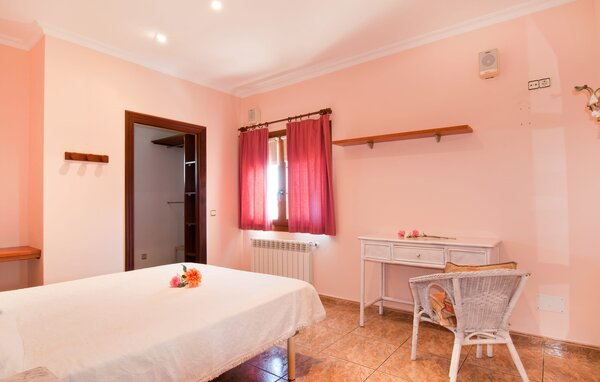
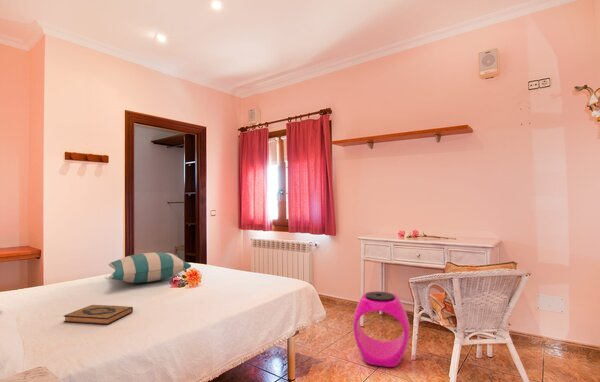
+ hardback book [62,304,134,326]
+ pillow [108,251,192,284]
+ stool [352,291,410,368]
